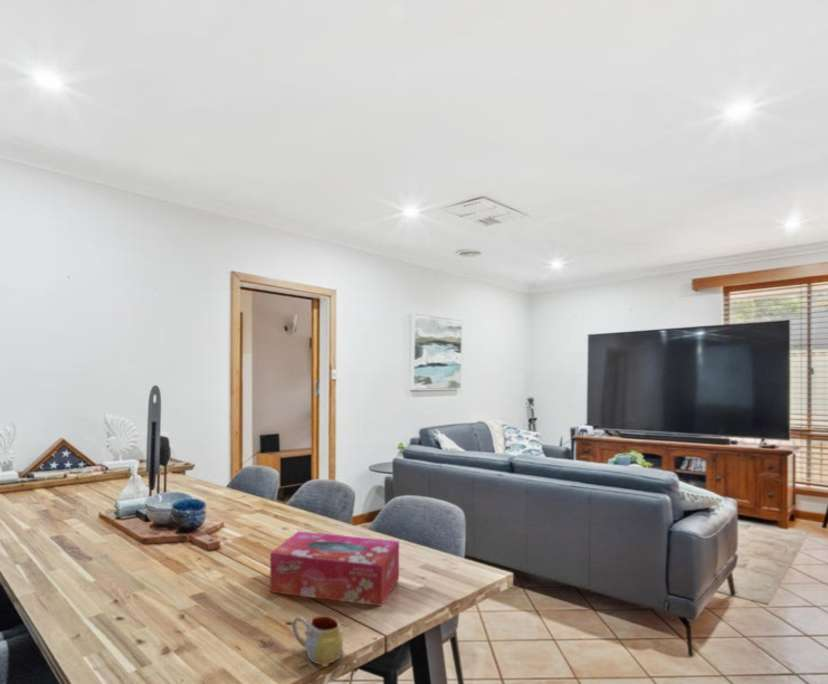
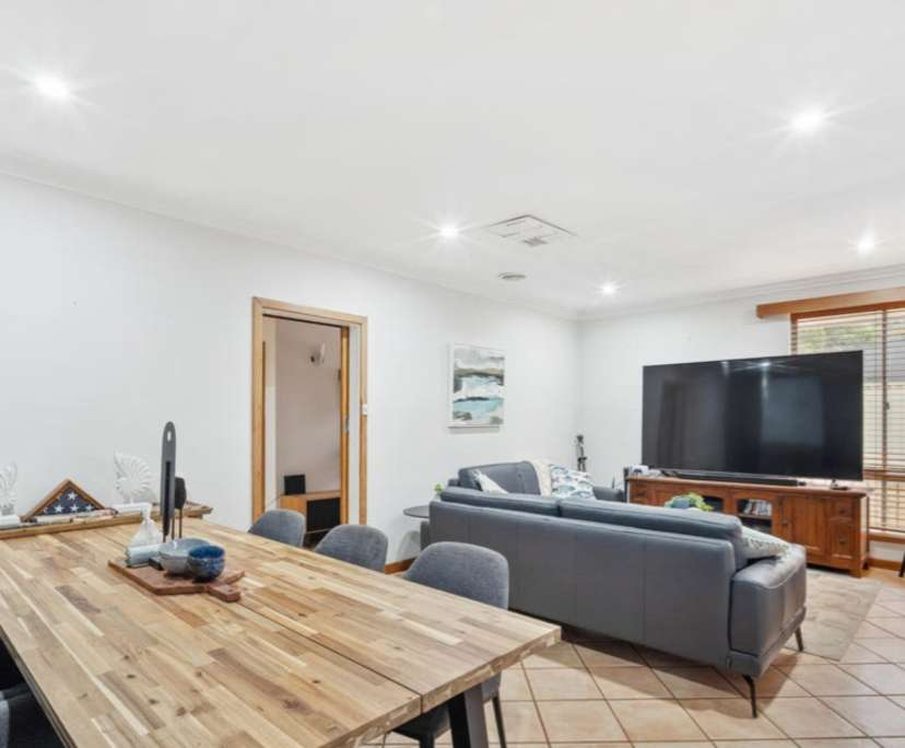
- mug [291,614,345,668]
- tissue box [269,530,400,607]
